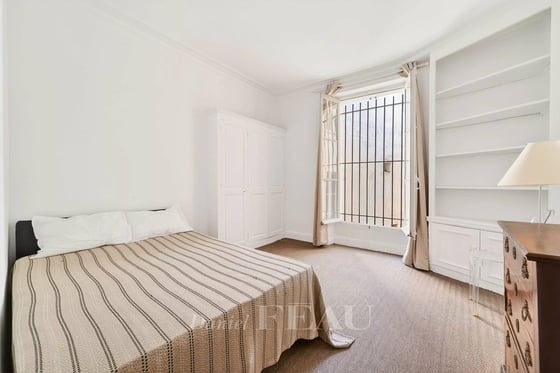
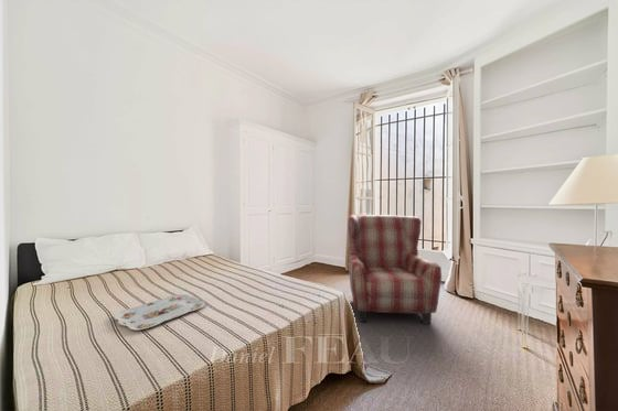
+ armchair [347,214,443,325]
+ serving tray [114,294,206,332]
